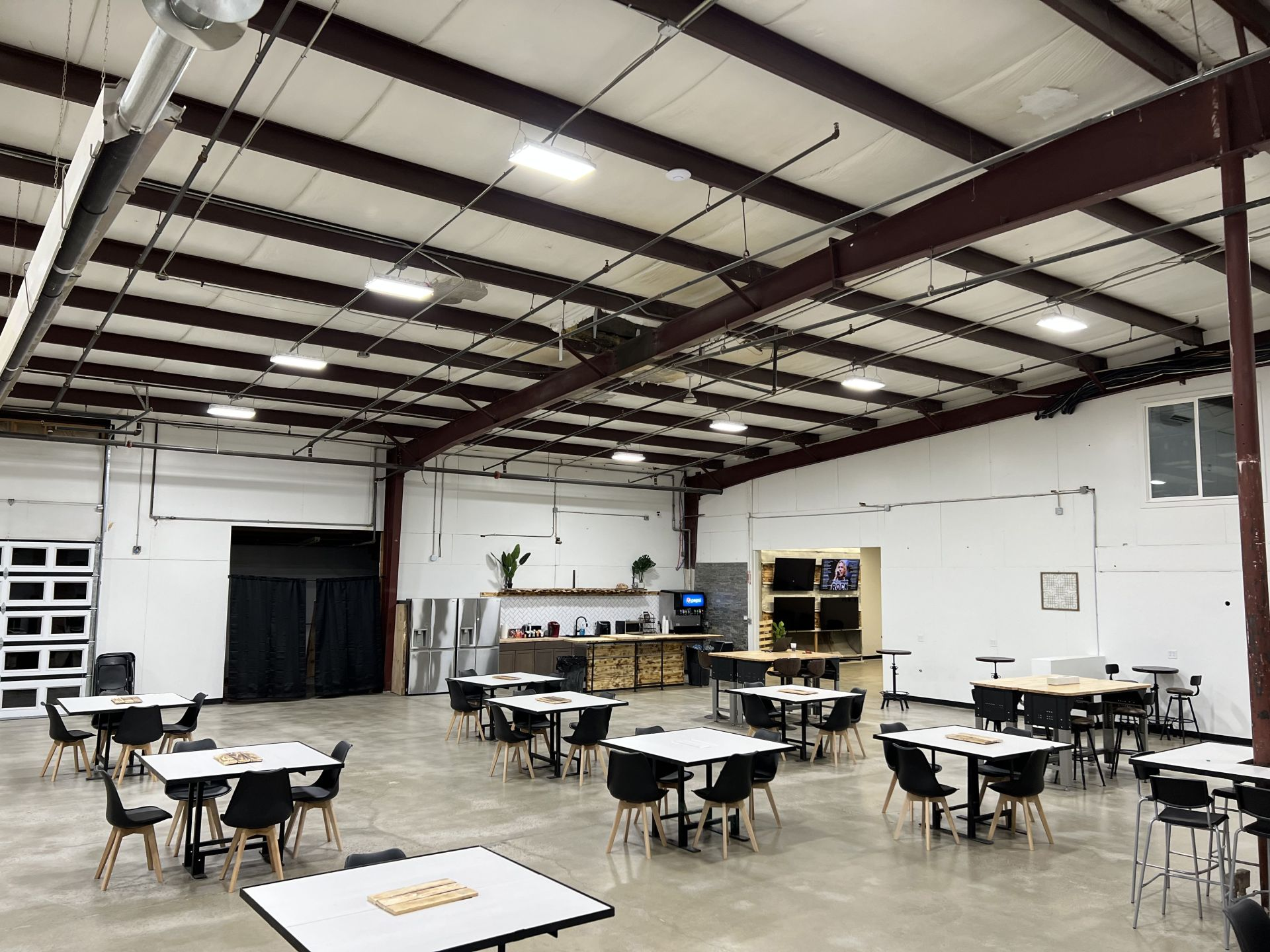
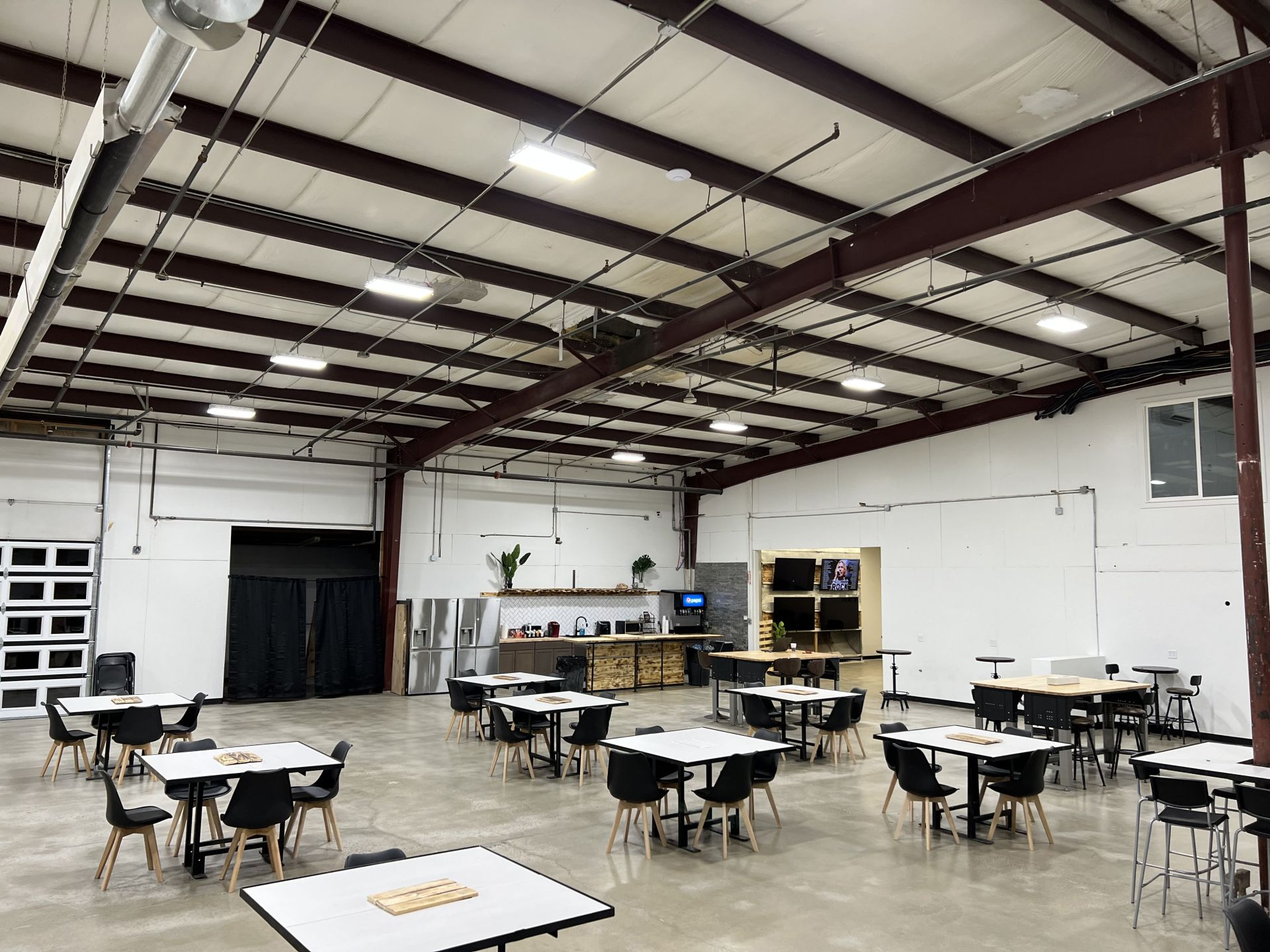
- wall art [1039,570,1081,612]
